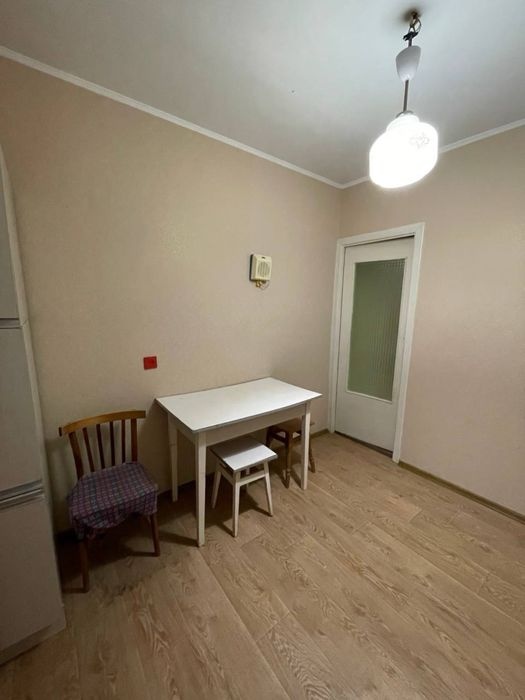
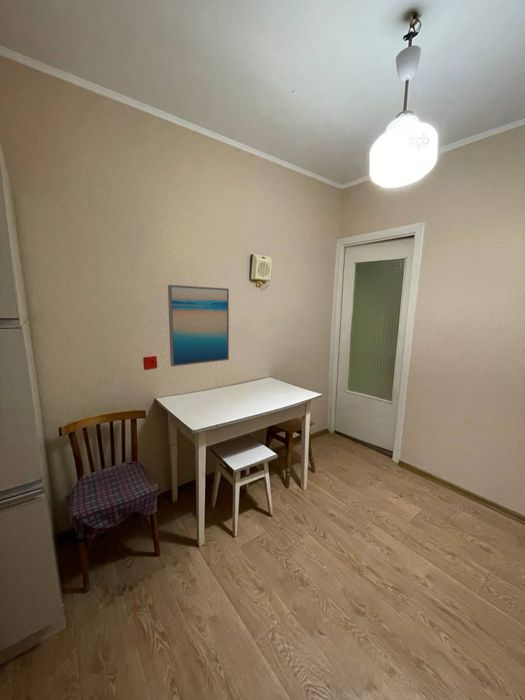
+ wall art [167,284,230,368]
